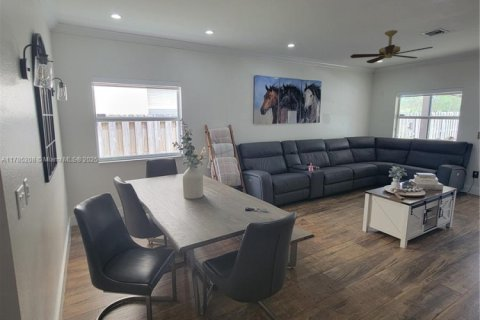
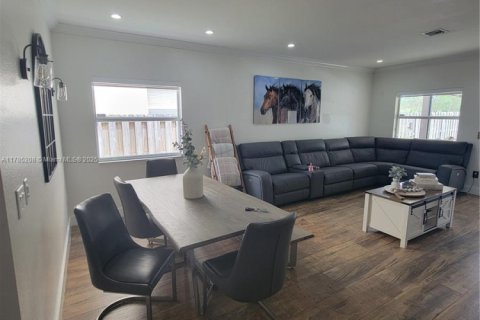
- ceiling fan [349,29,434,64]
